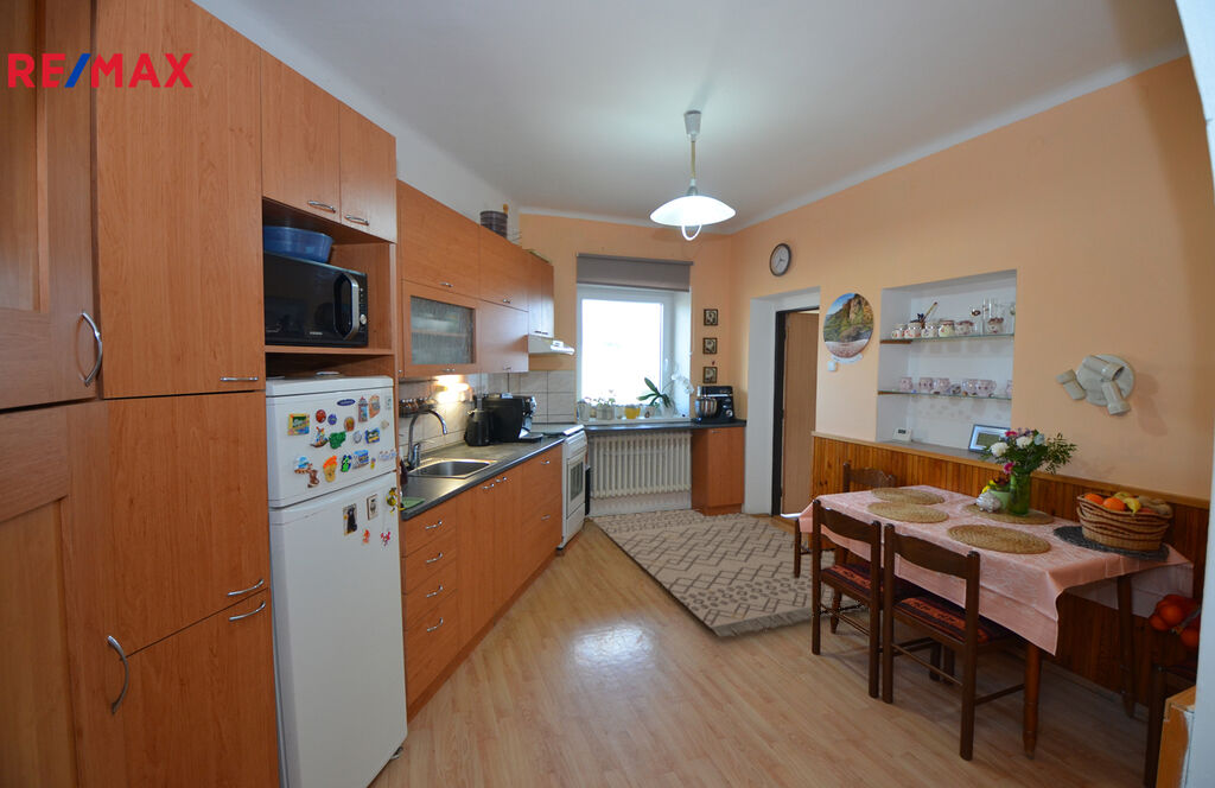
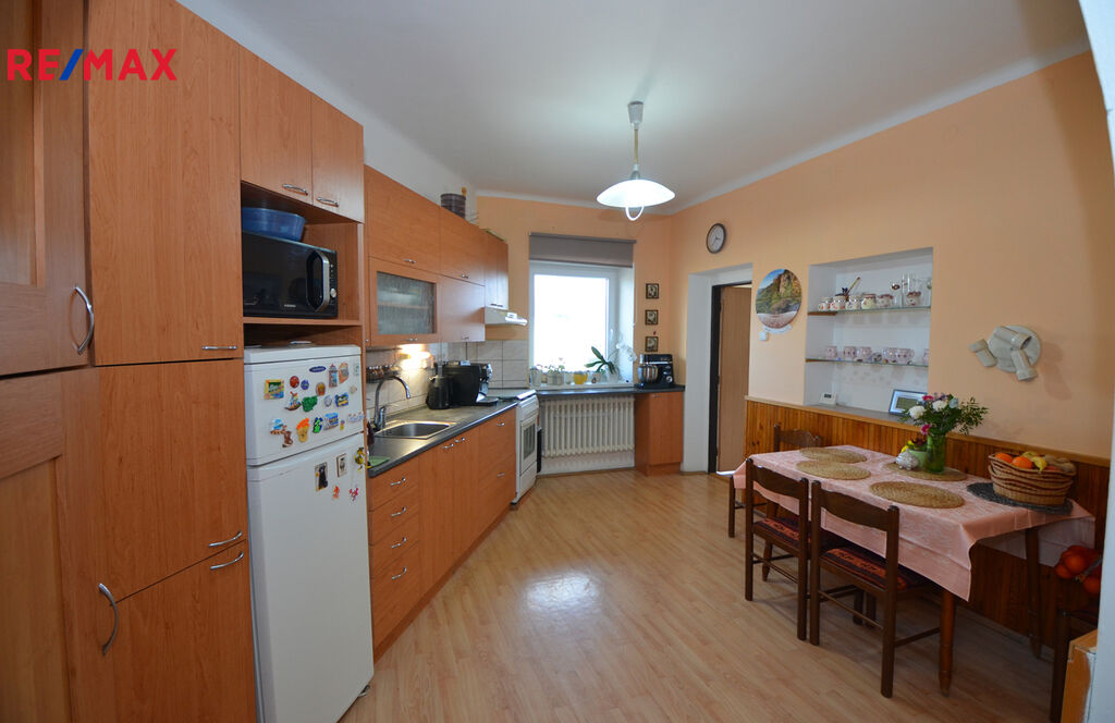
- rug [589,508,866,638]
